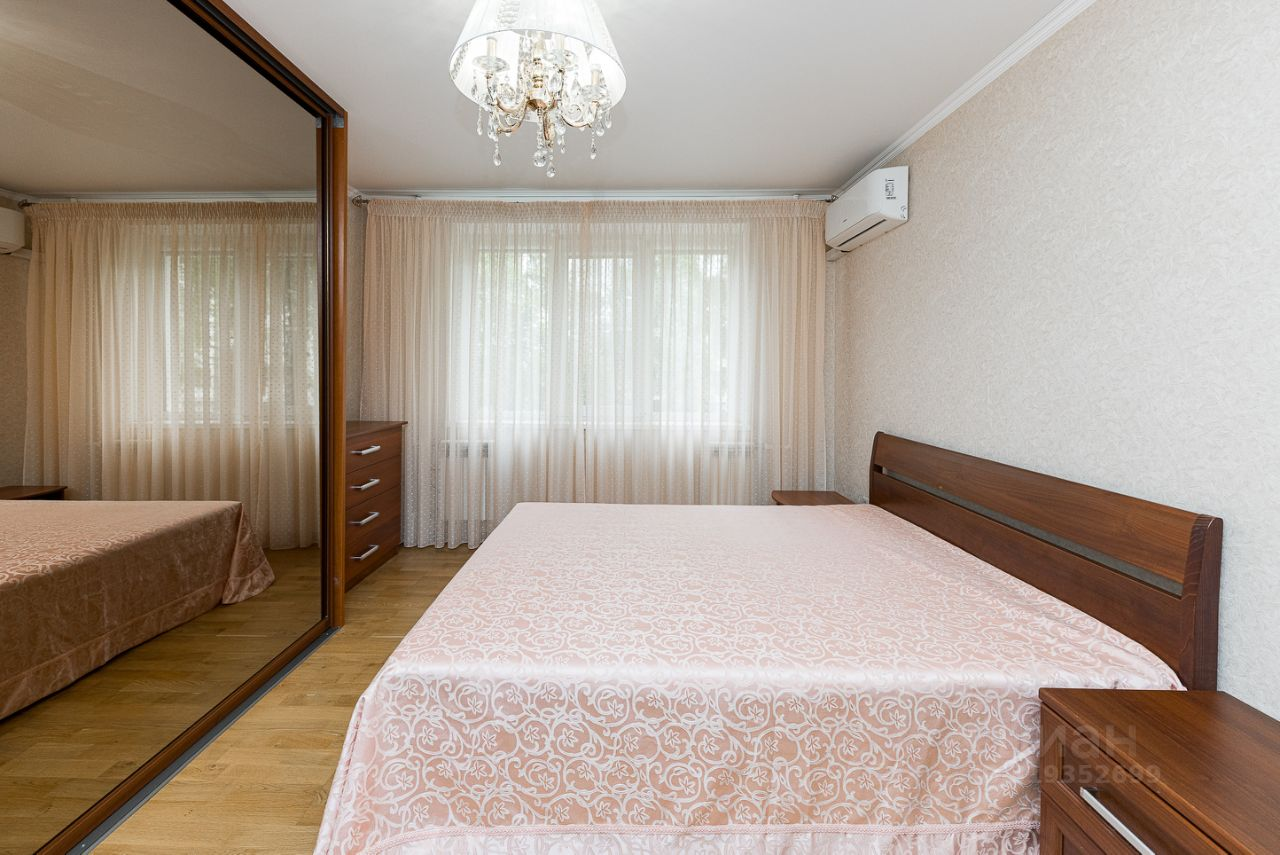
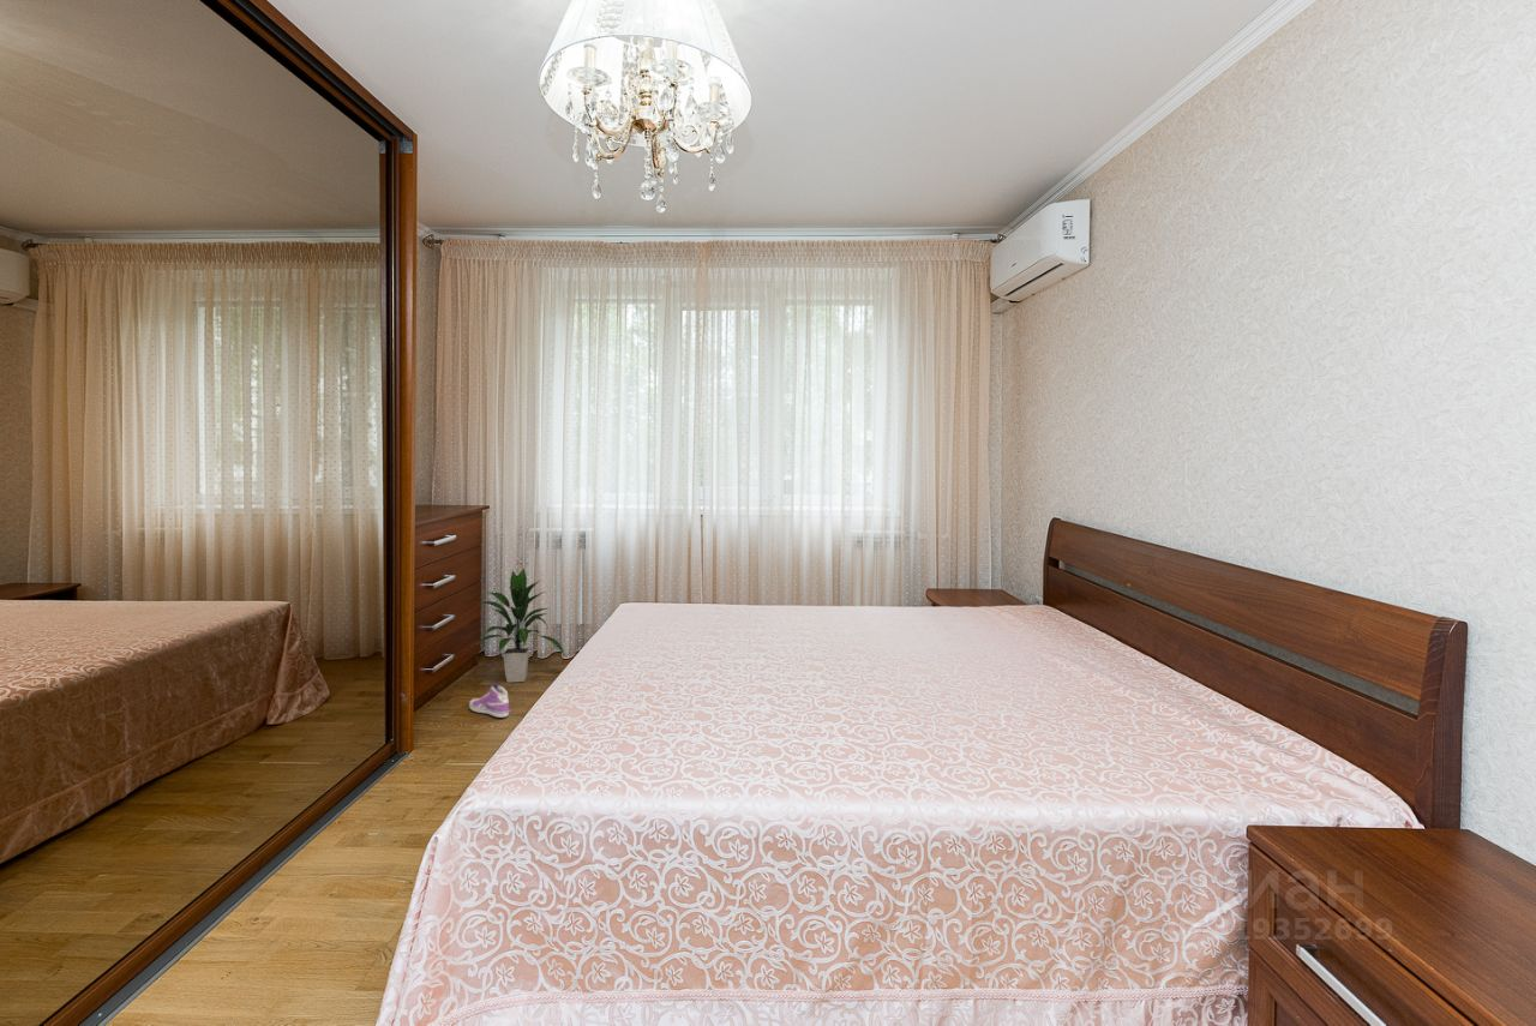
+ indoor plant [473,566,566,684]
+ sneaker [468,683,510,719]
